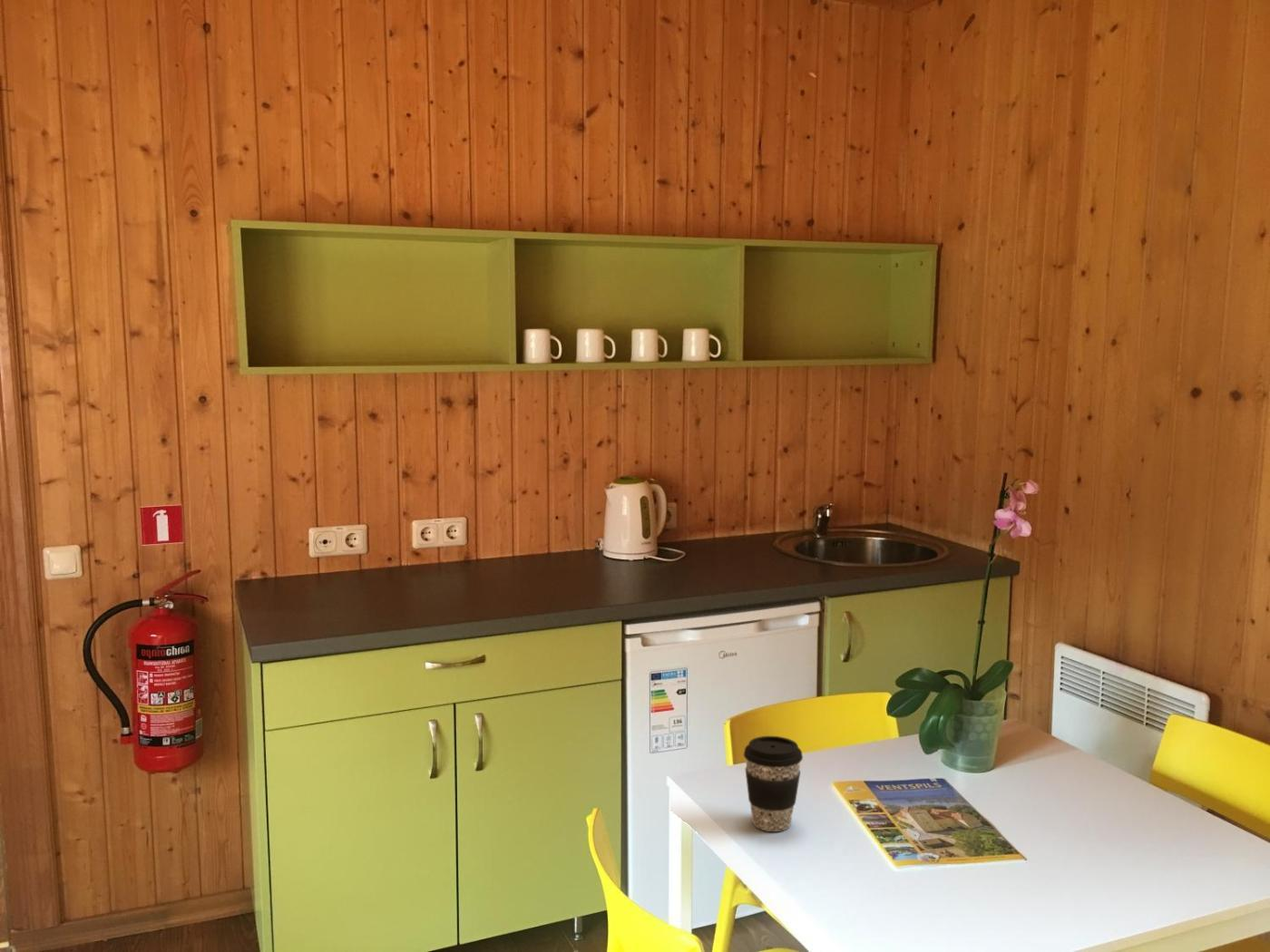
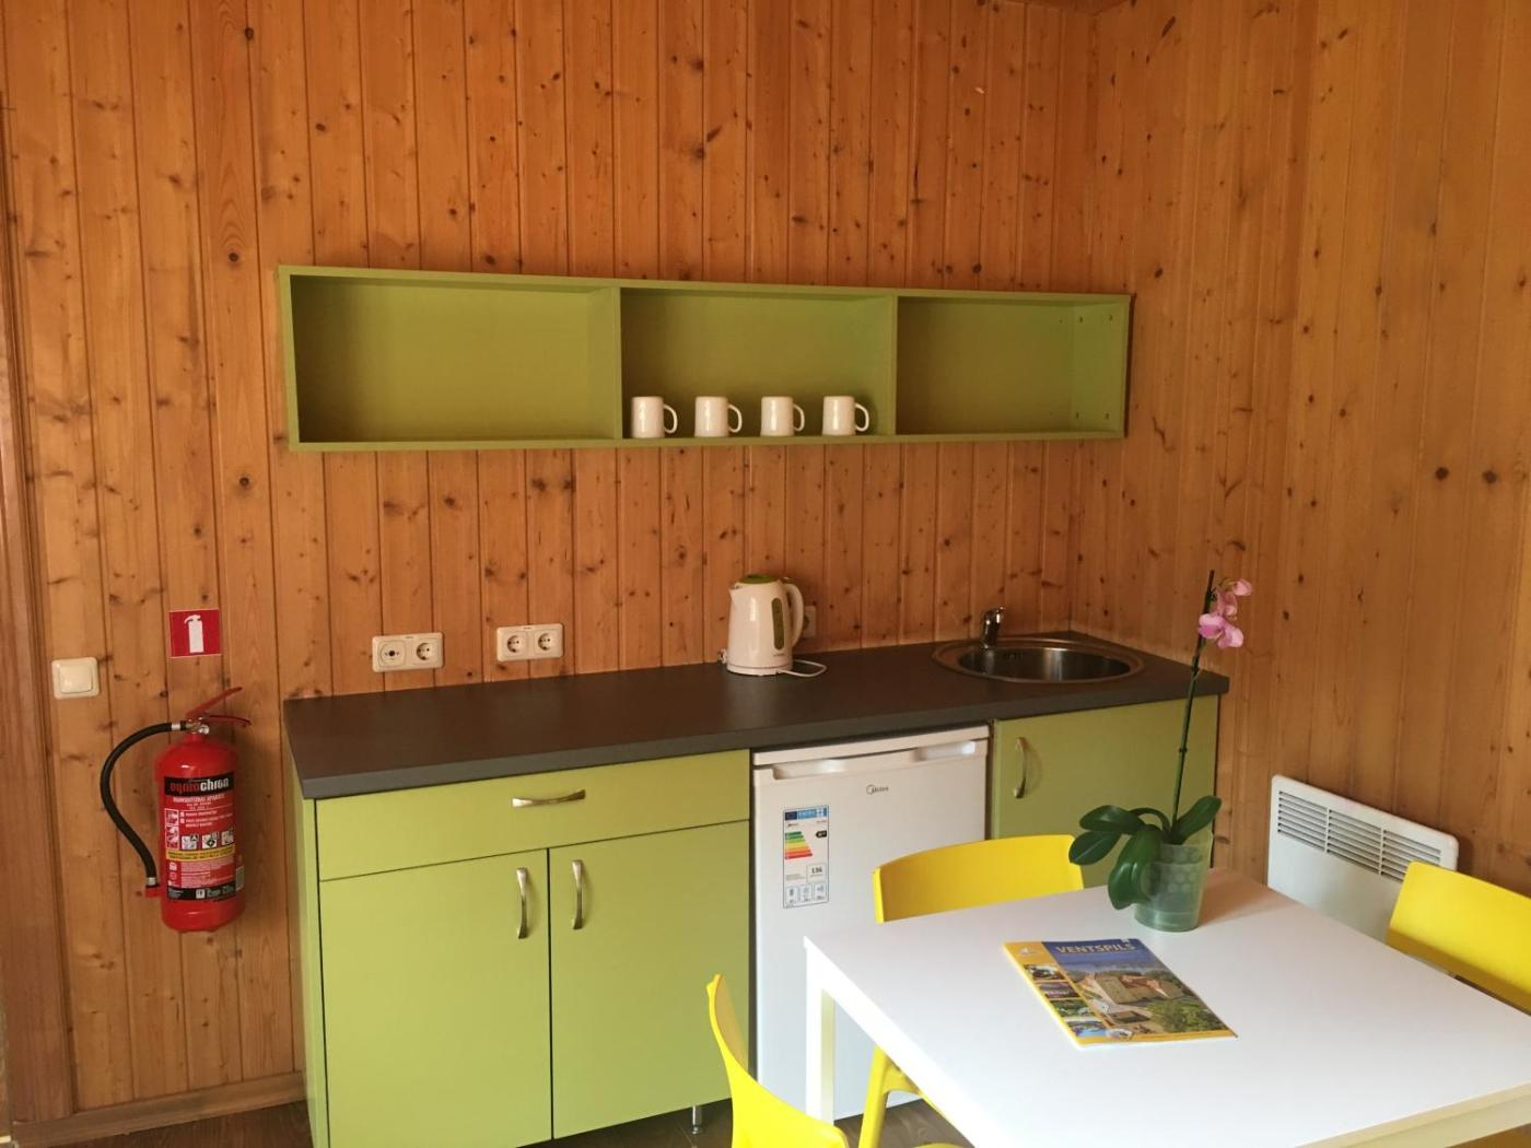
- coffee cup [743,735,804,832]
